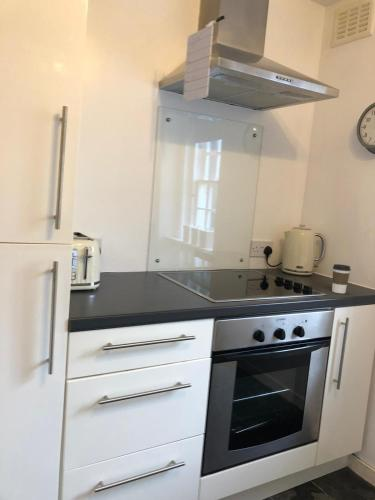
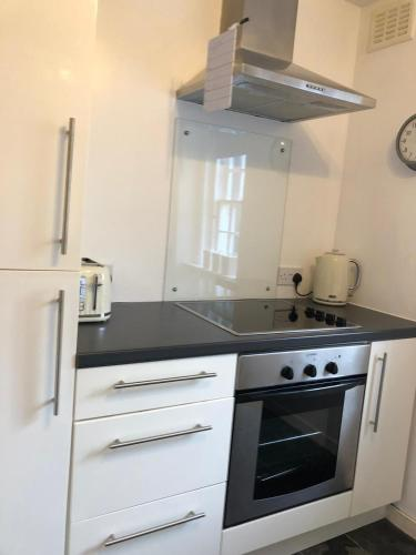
- coffee cup [331,263,352,294]
